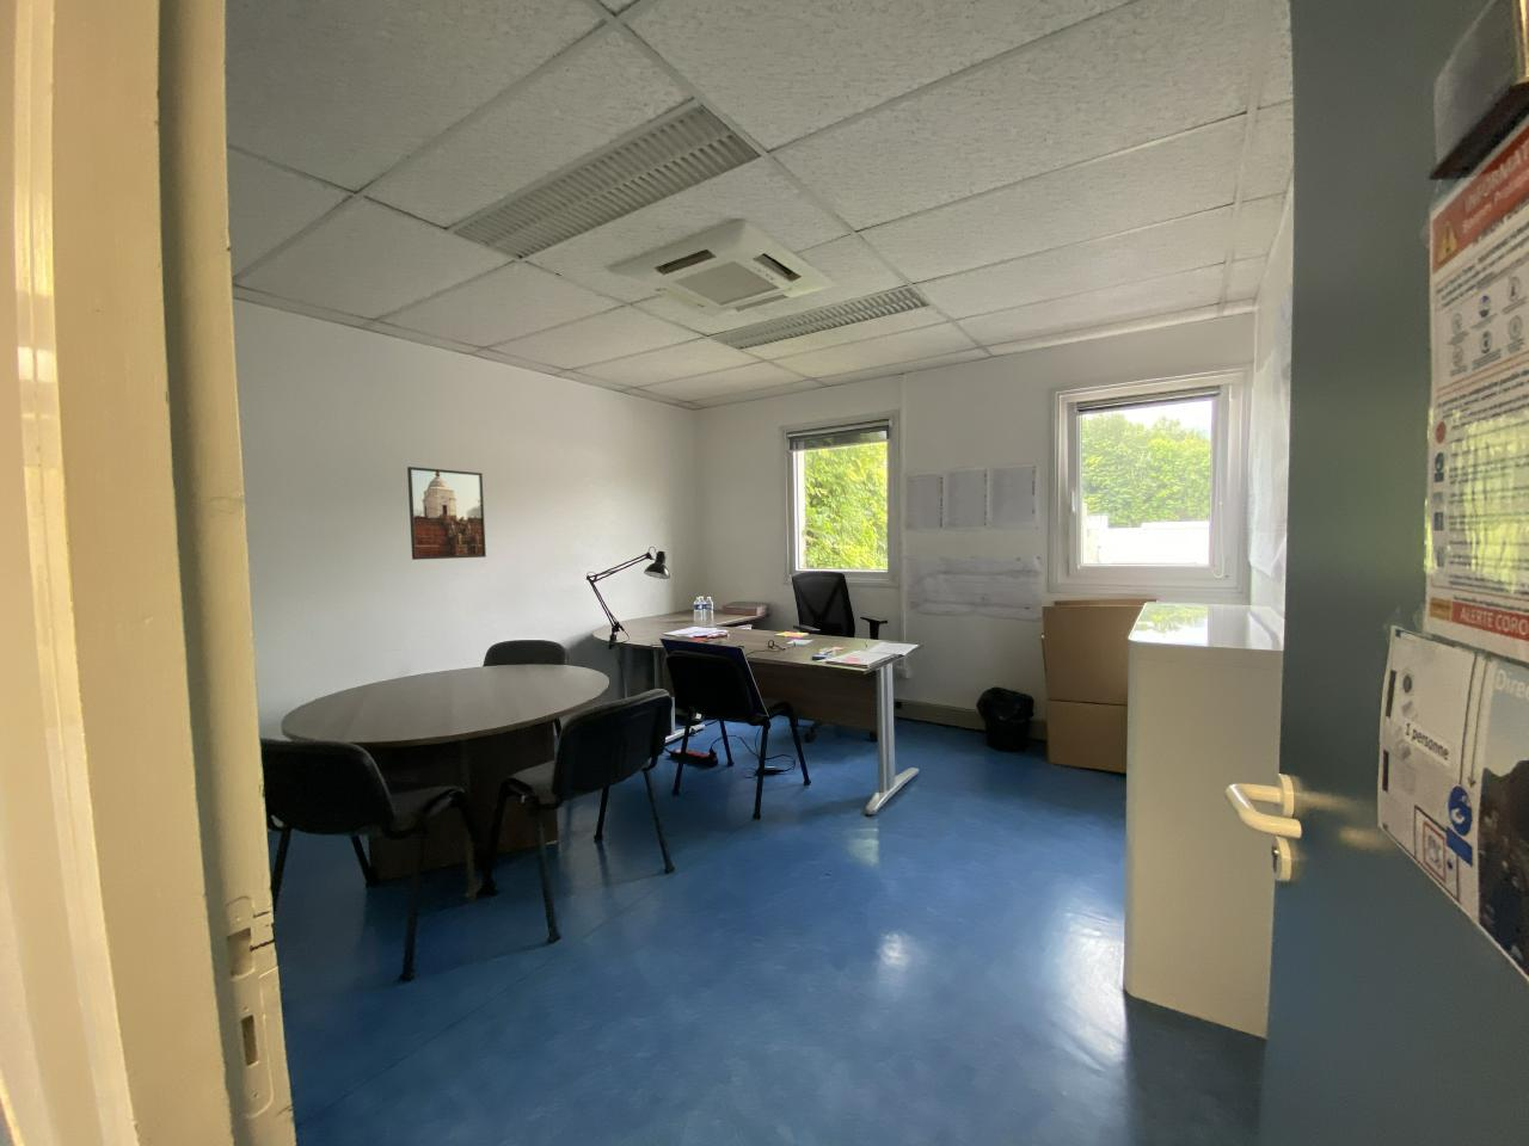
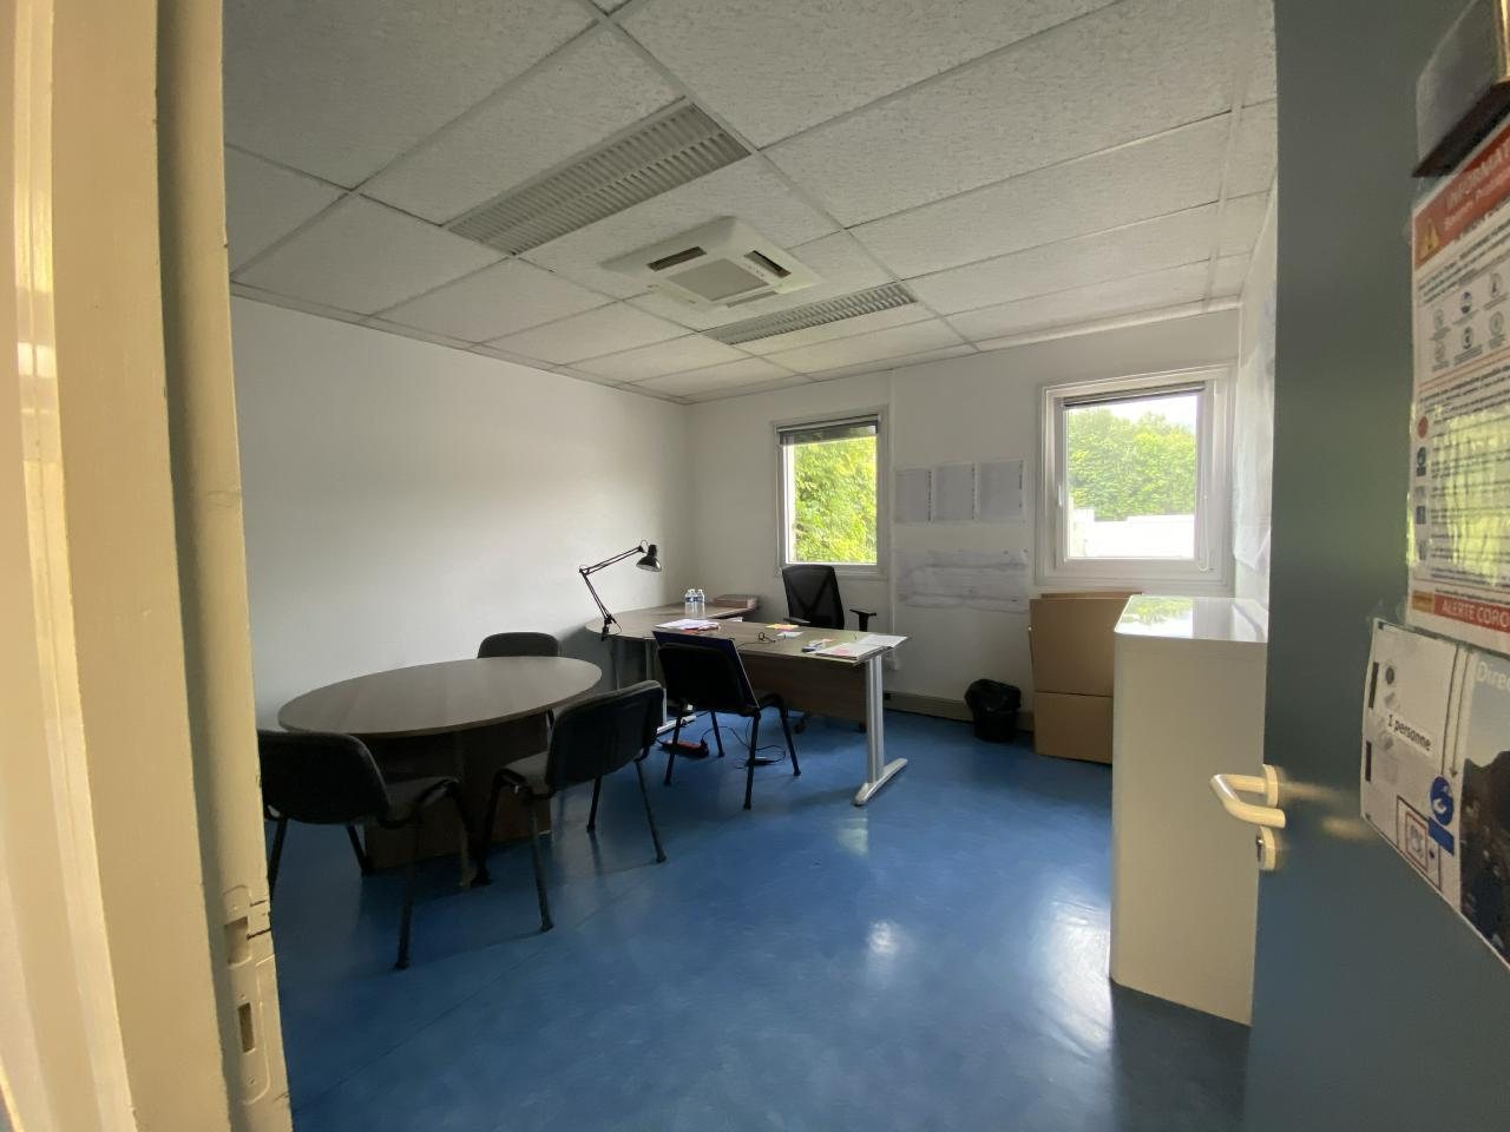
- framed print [406,466,488,561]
